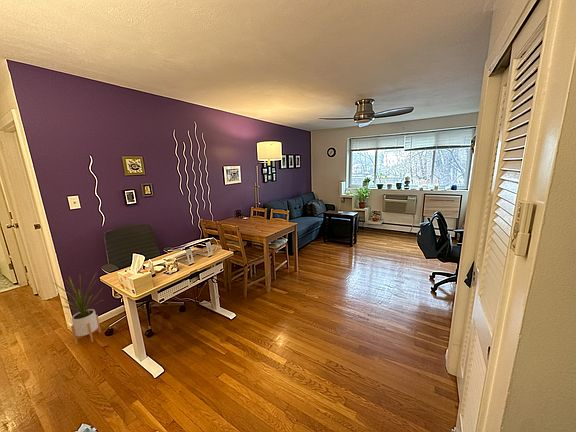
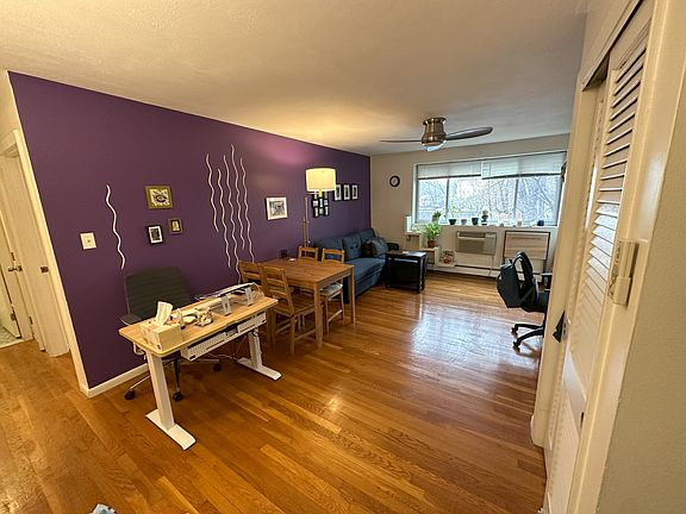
- house plant [52,271,104,346]
